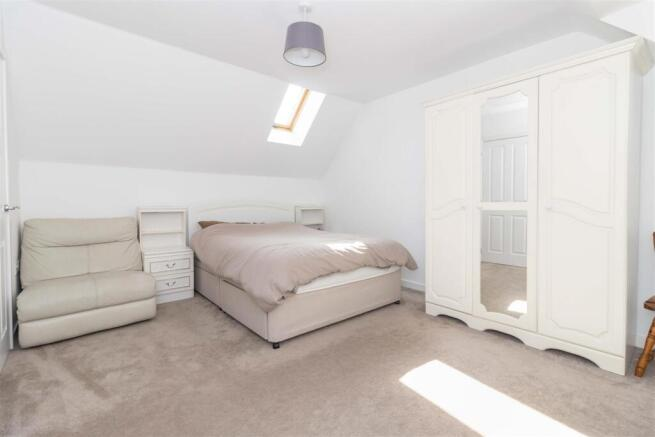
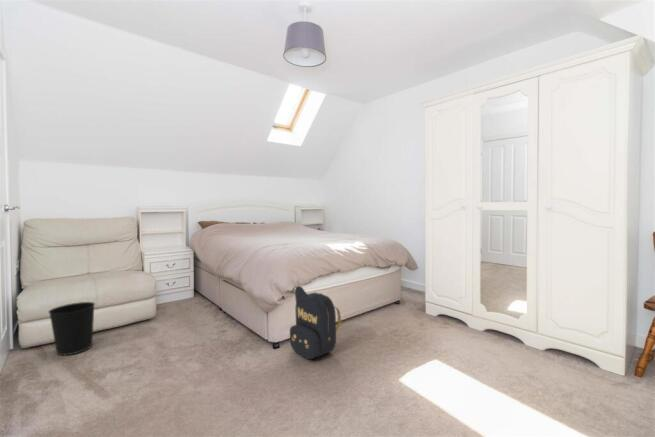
+ backpack [289,285,342,360]
+ wastebasket [47,301,96,357]
